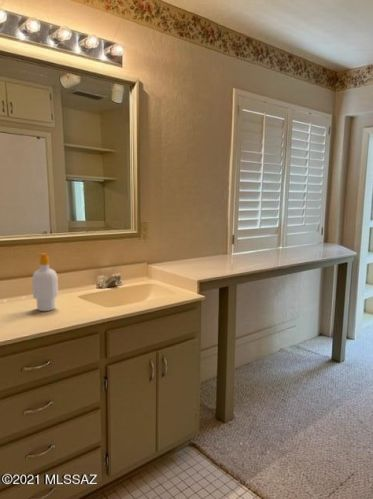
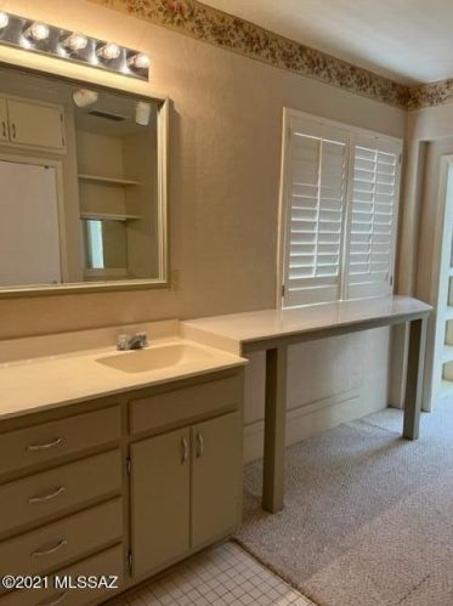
- soap bottle [31,252,59,312]
